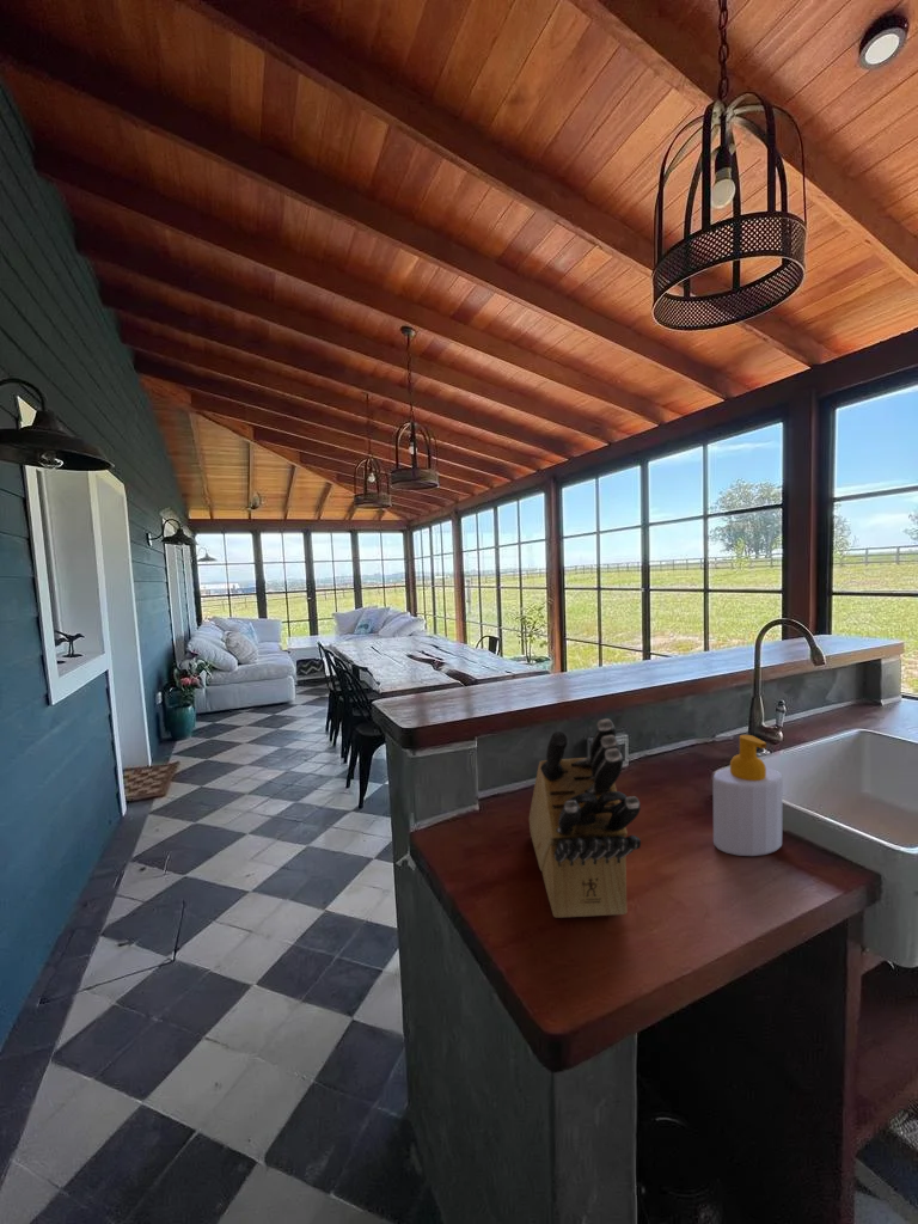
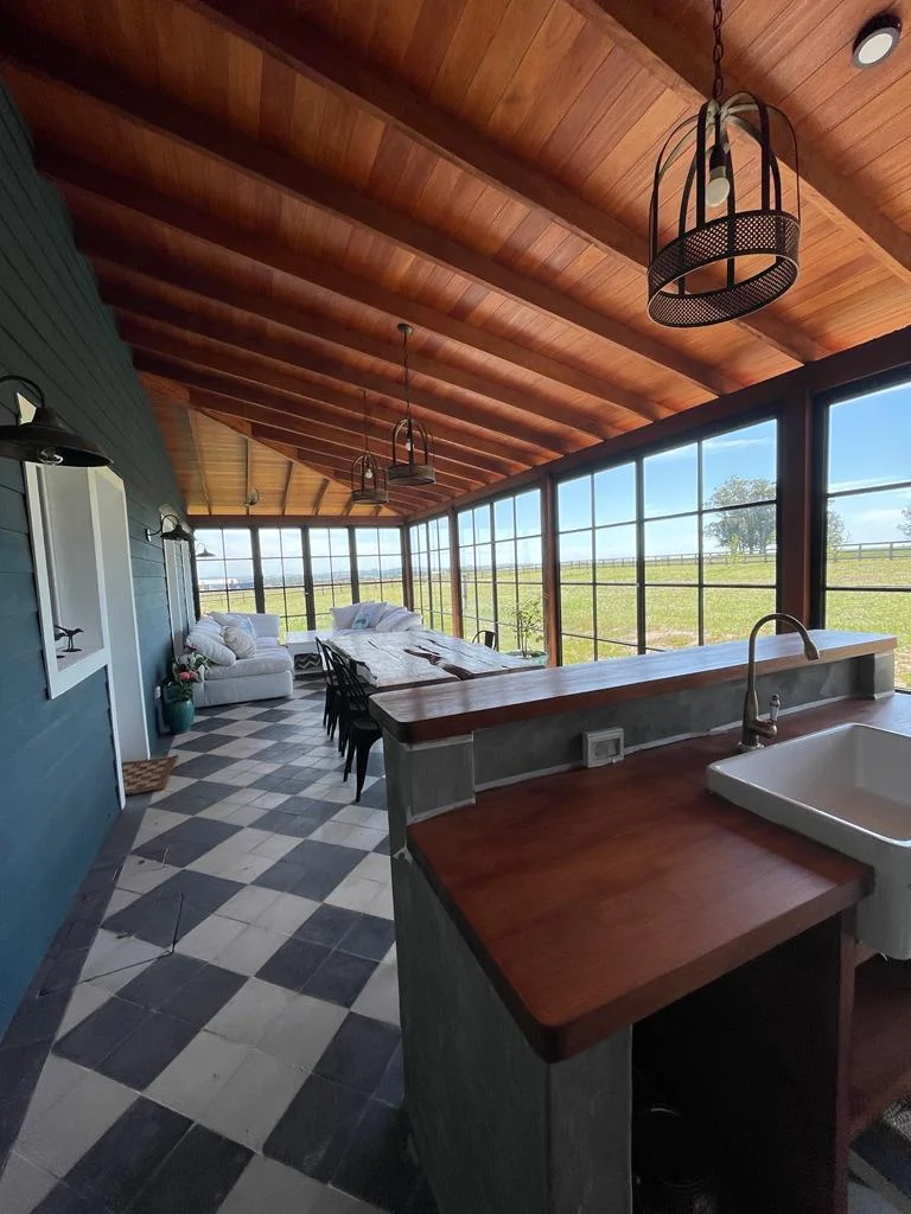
- soap bottle [712,734,784,857]
- knife block [527,717,642,919]
